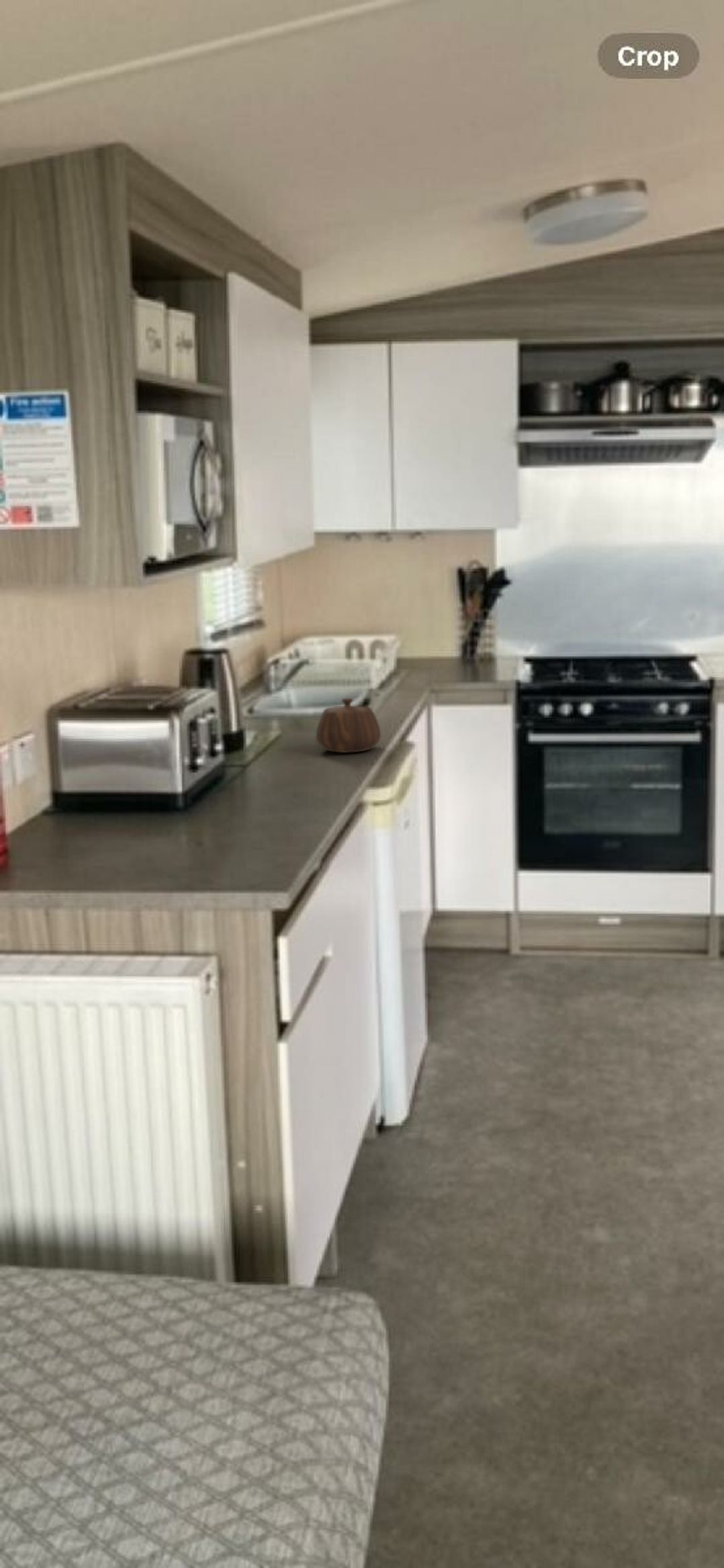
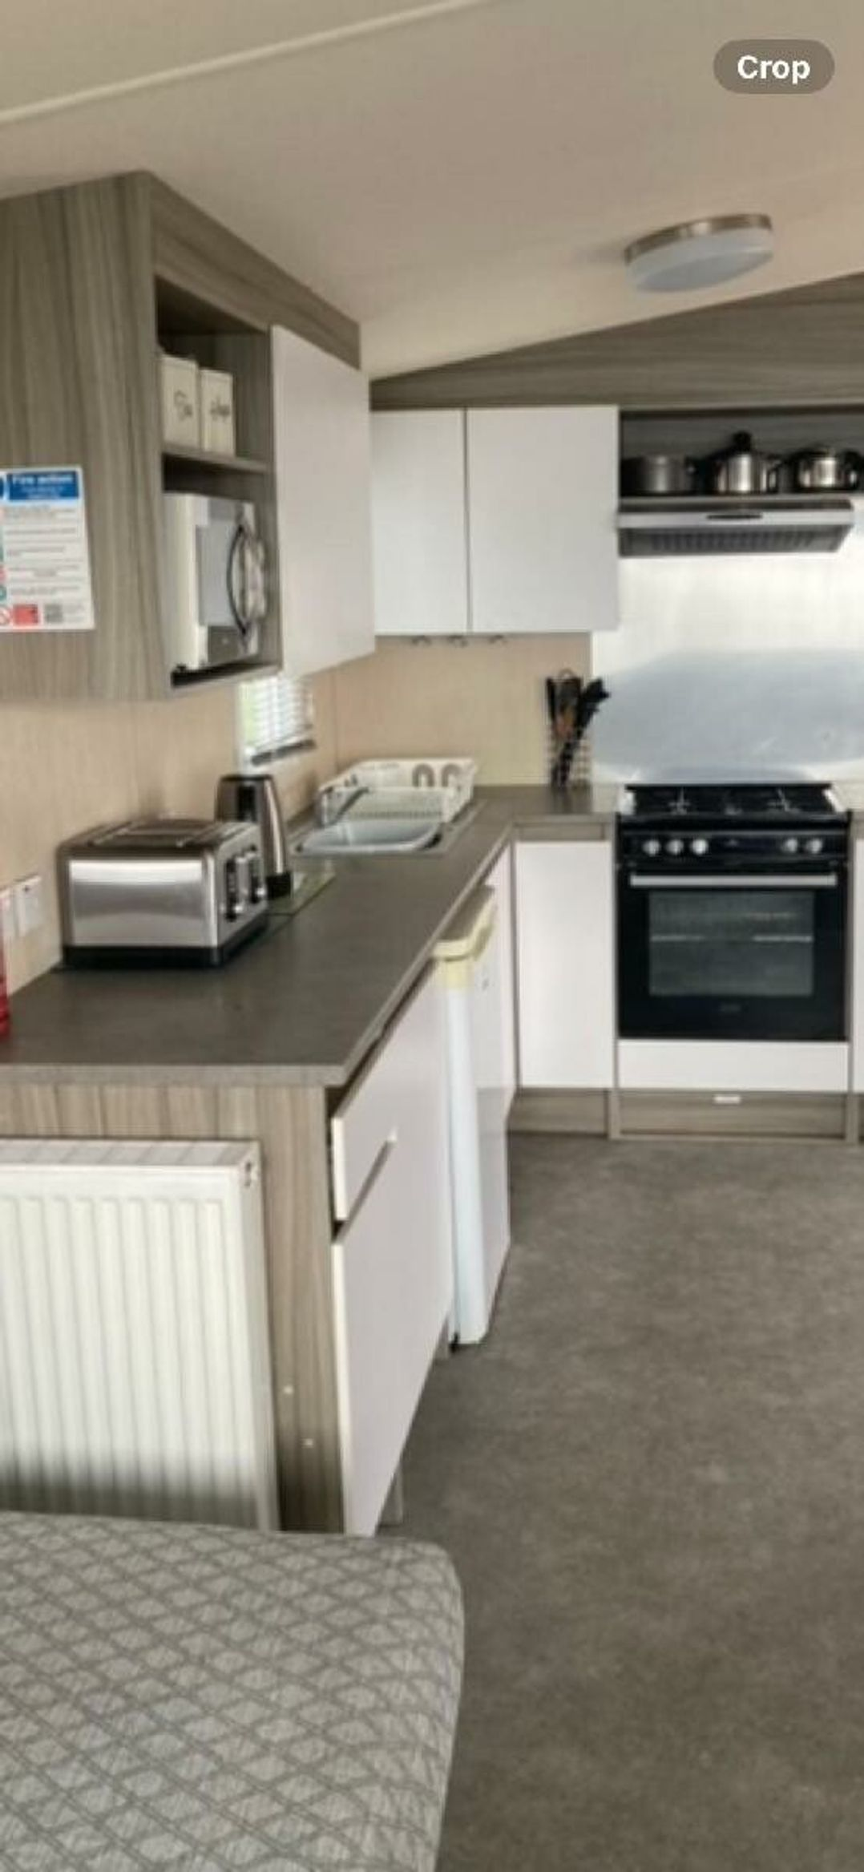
- teapot [316,698,381,753]
